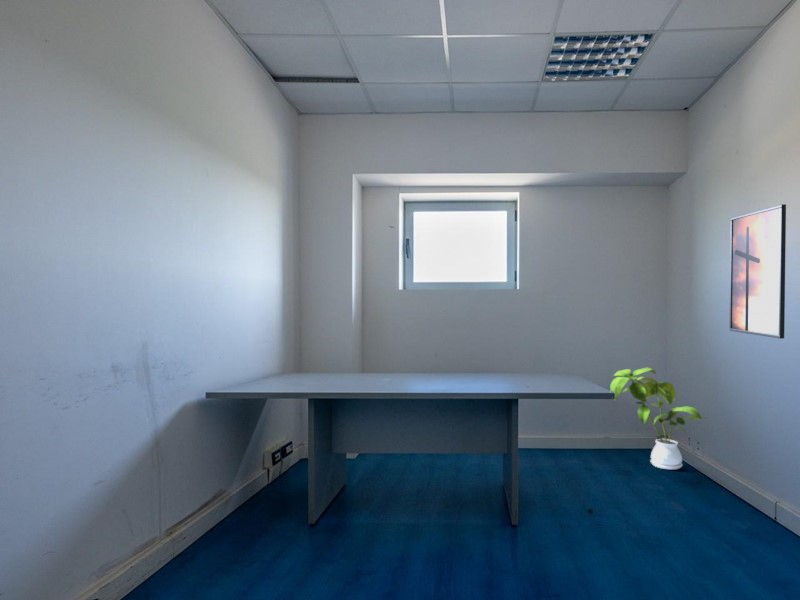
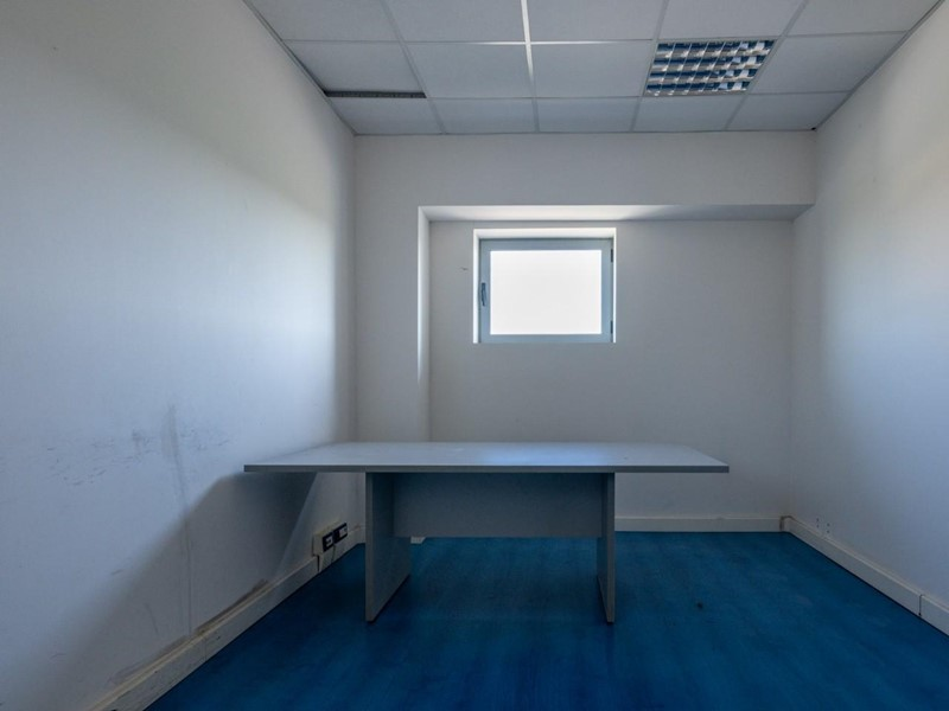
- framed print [728,203,787,340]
- house plant [609,367,706,471]
